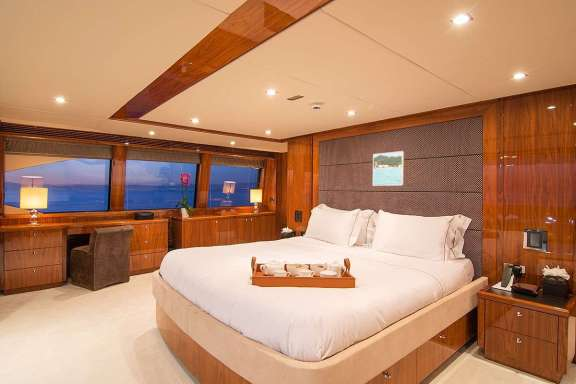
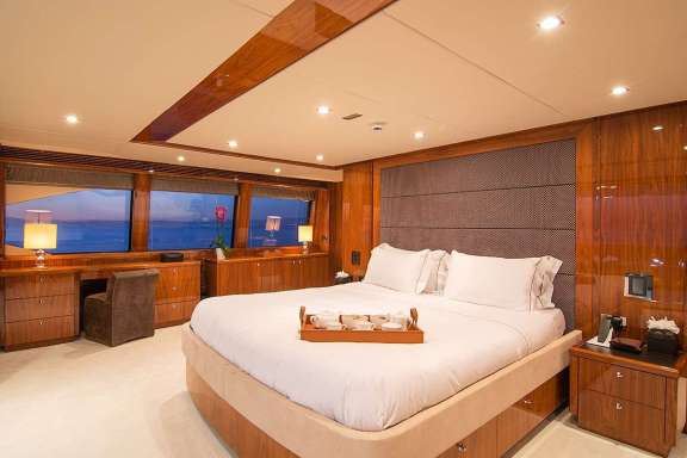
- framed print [372,150,405,187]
